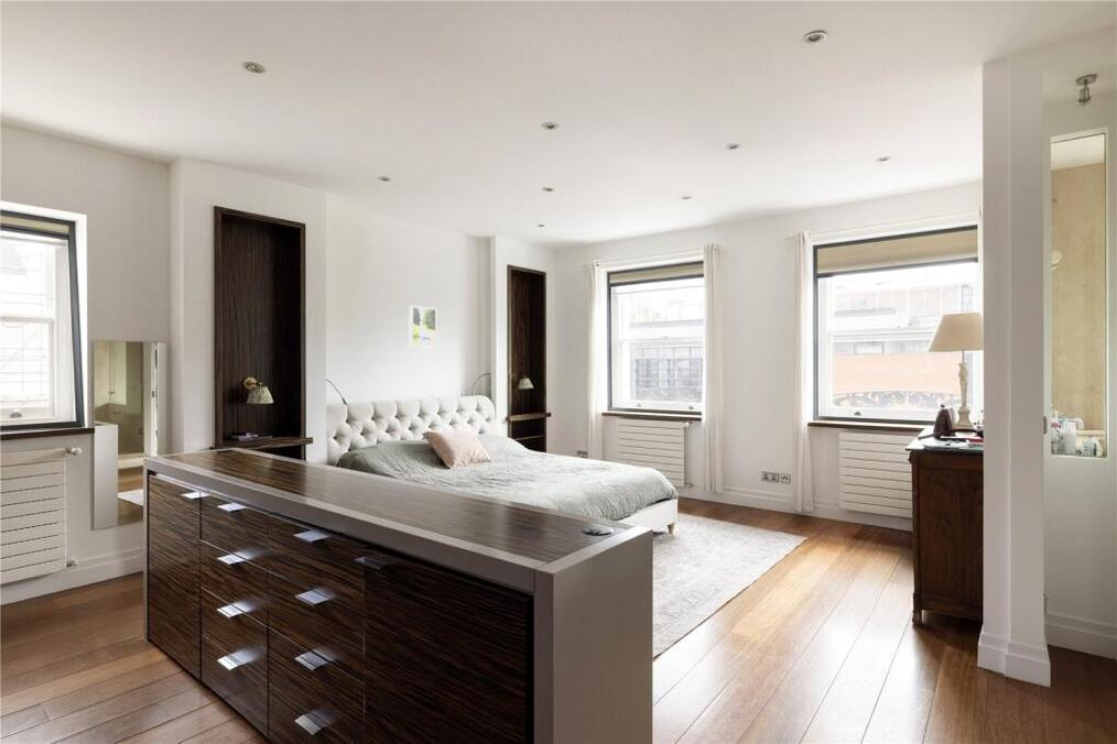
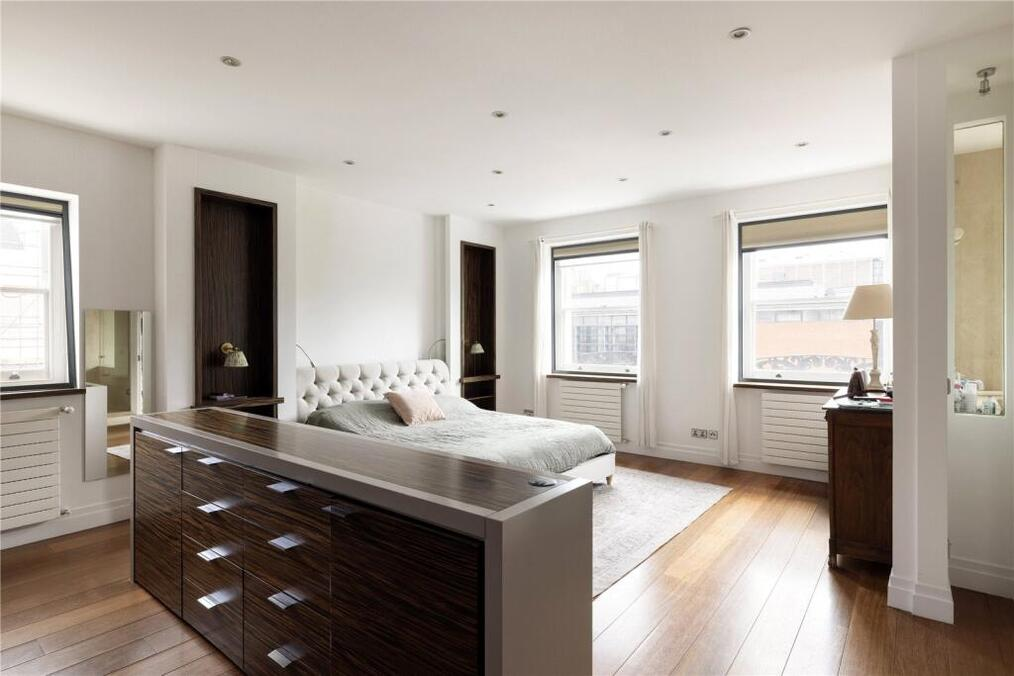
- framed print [408,305,438,349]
